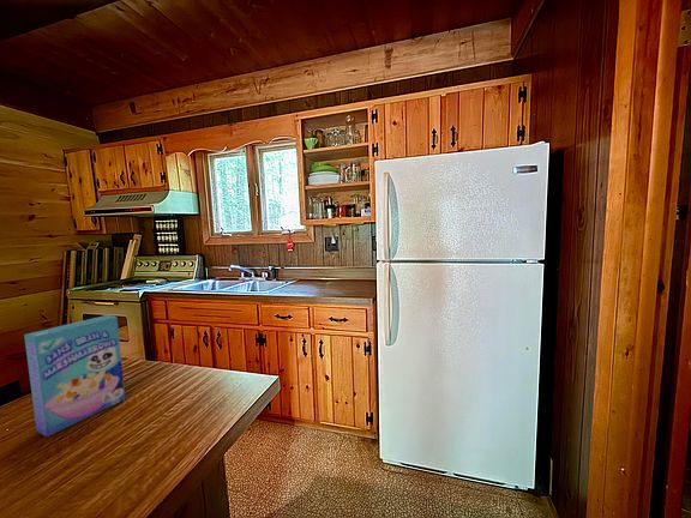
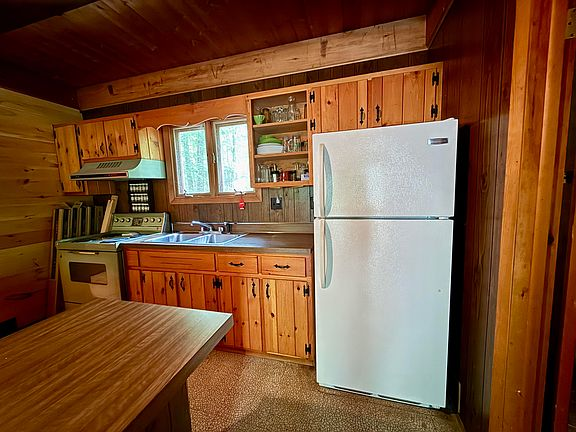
- cereal box [23,314,126,438]
